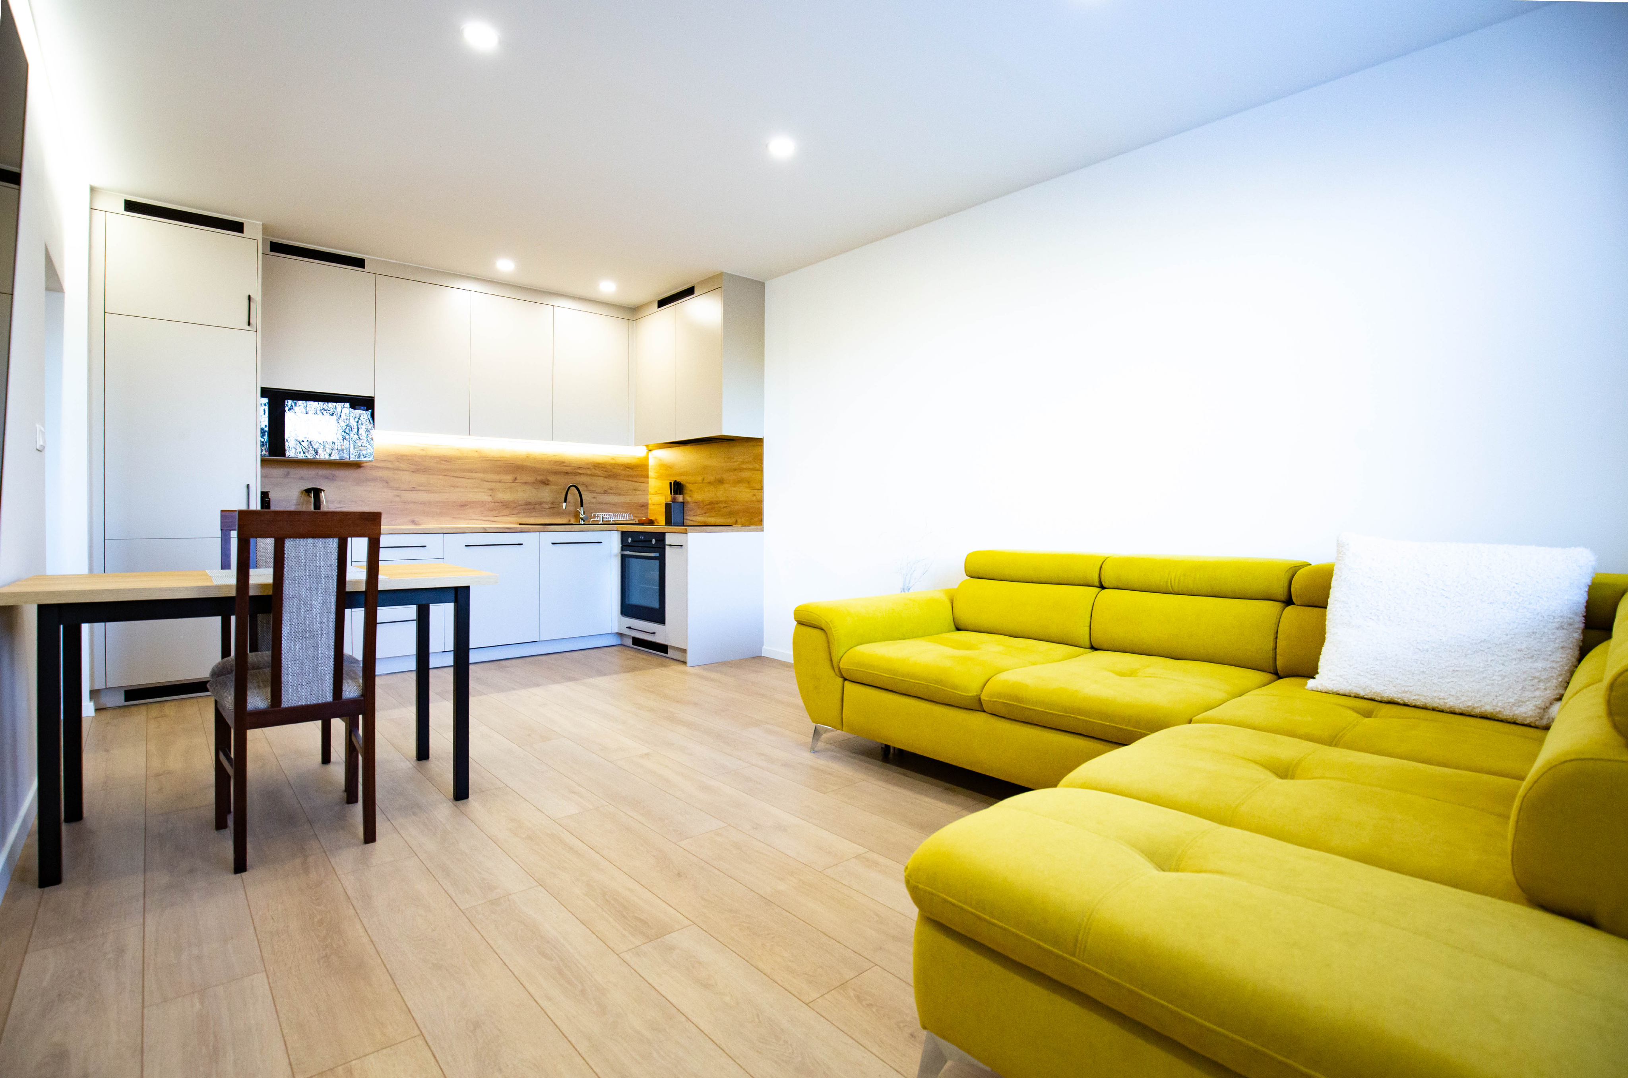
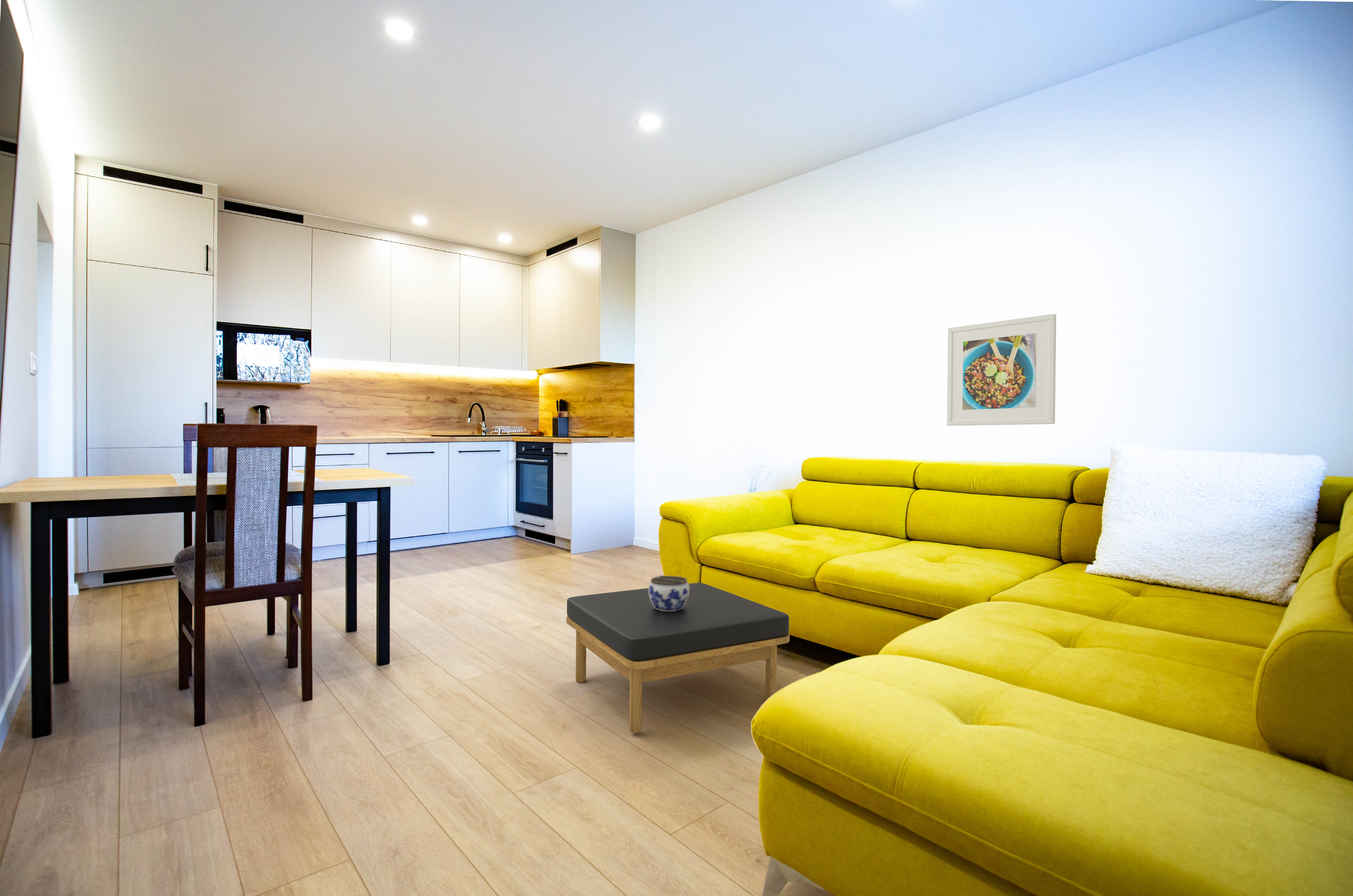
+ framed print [946,313,1057,426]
+ jar [648,575,689,611]
+ ottoman [566,583,790,733]
